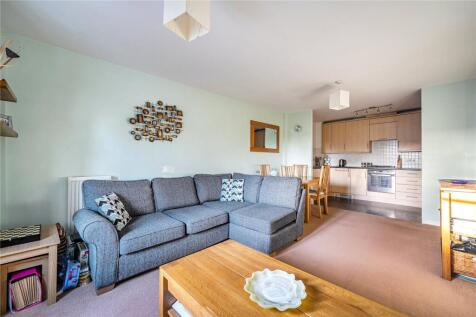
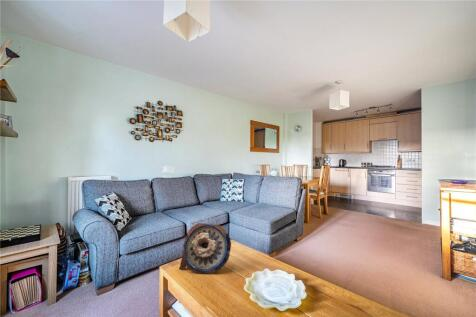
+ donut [178,222,232,275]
